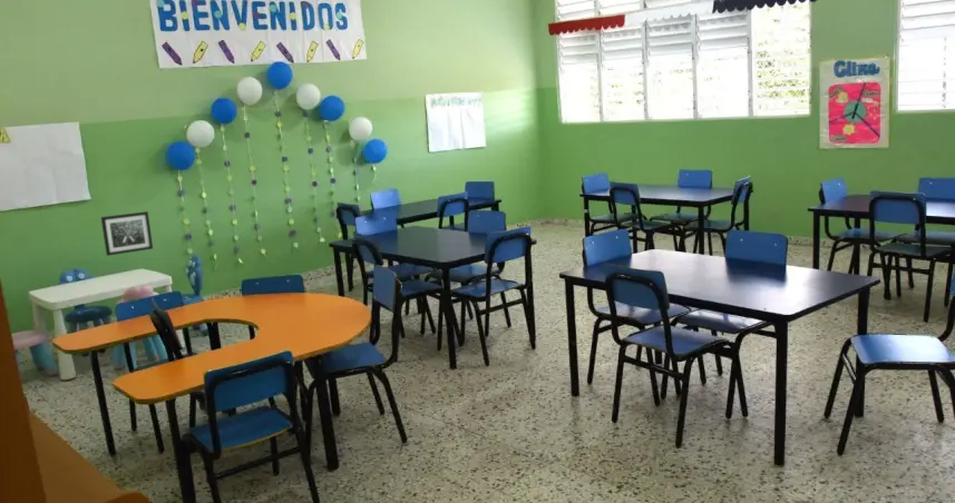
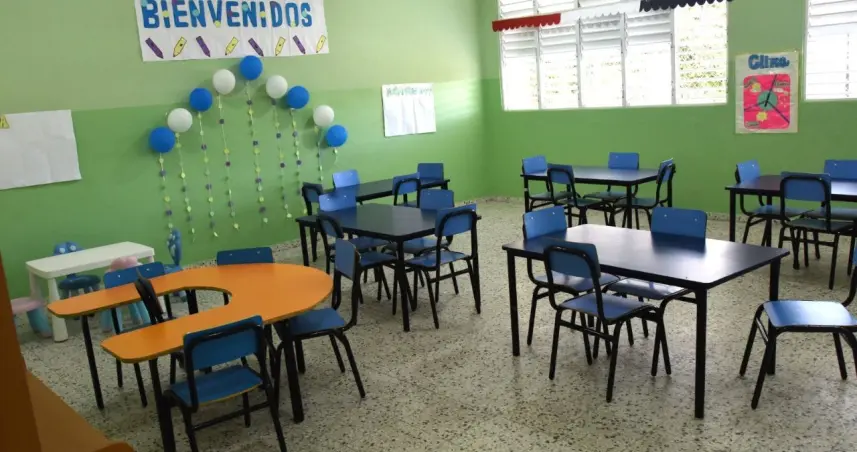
- wall art [100,210,154,257]
